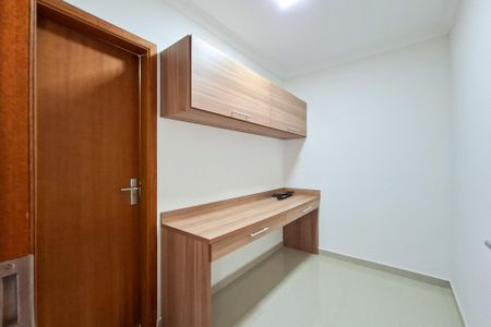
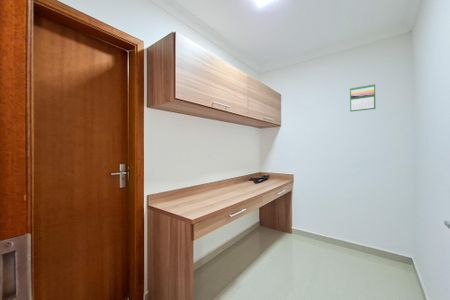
+ calendar [349,83,377,113]
